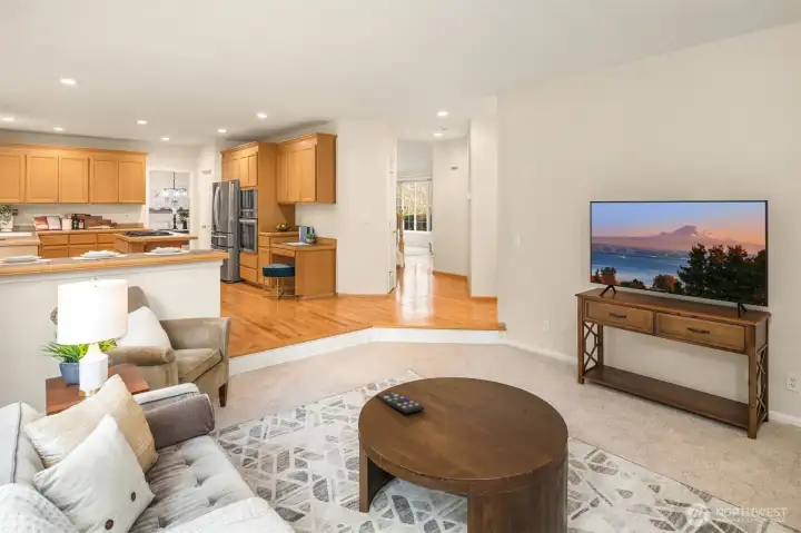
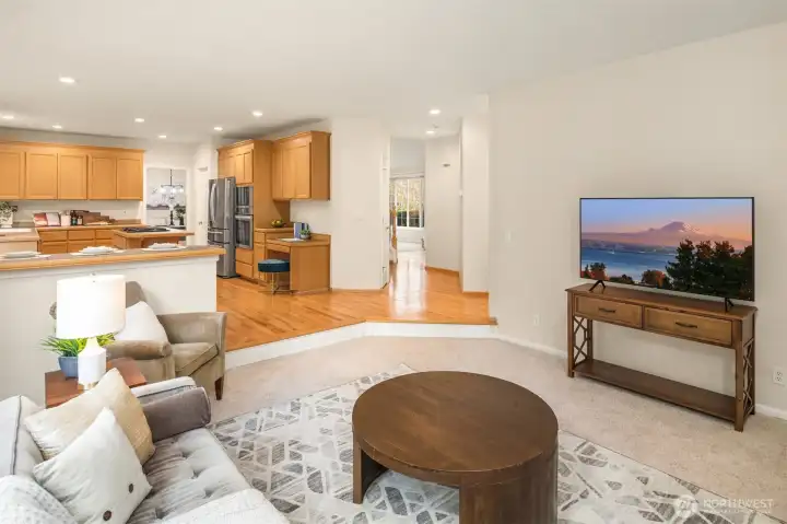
- remote control [375,391,425,414]
